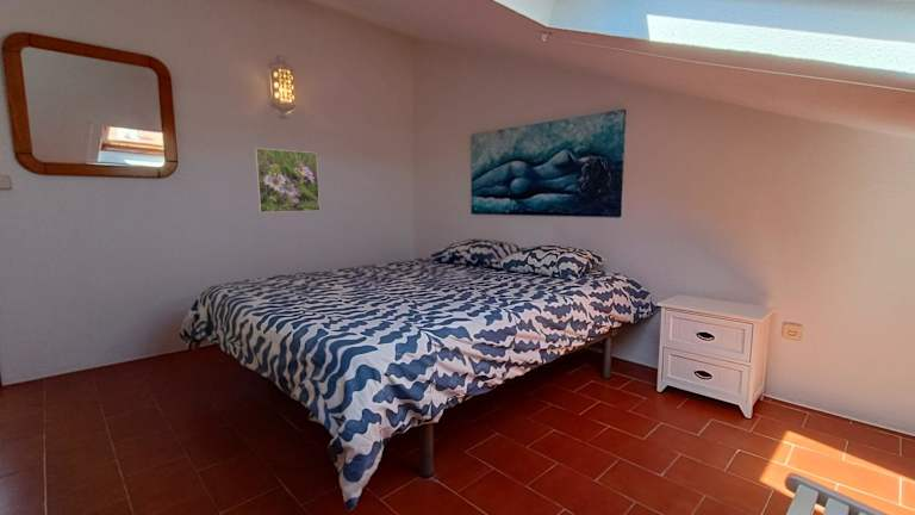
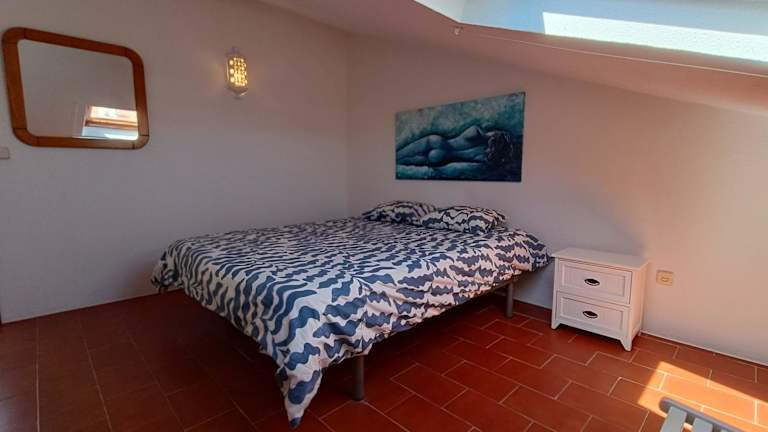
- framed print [254,147,320,213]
